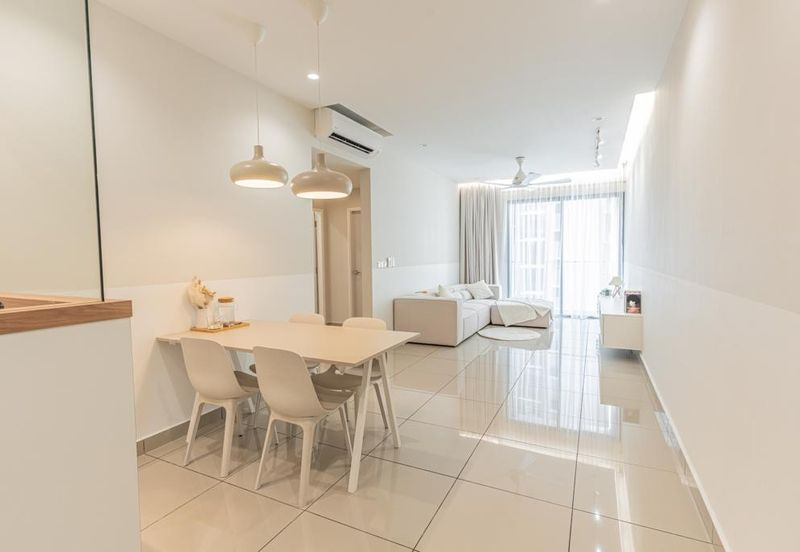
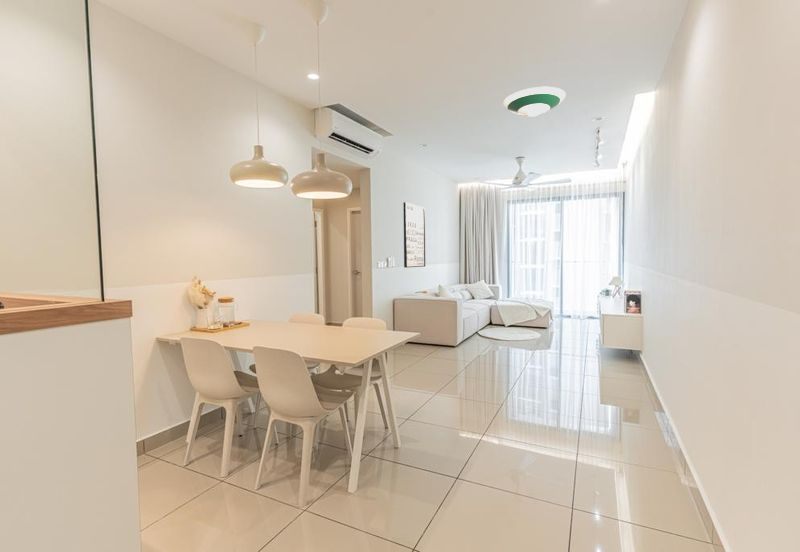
+ wall art [402,201,426,269]
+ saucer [502,86,567,118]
